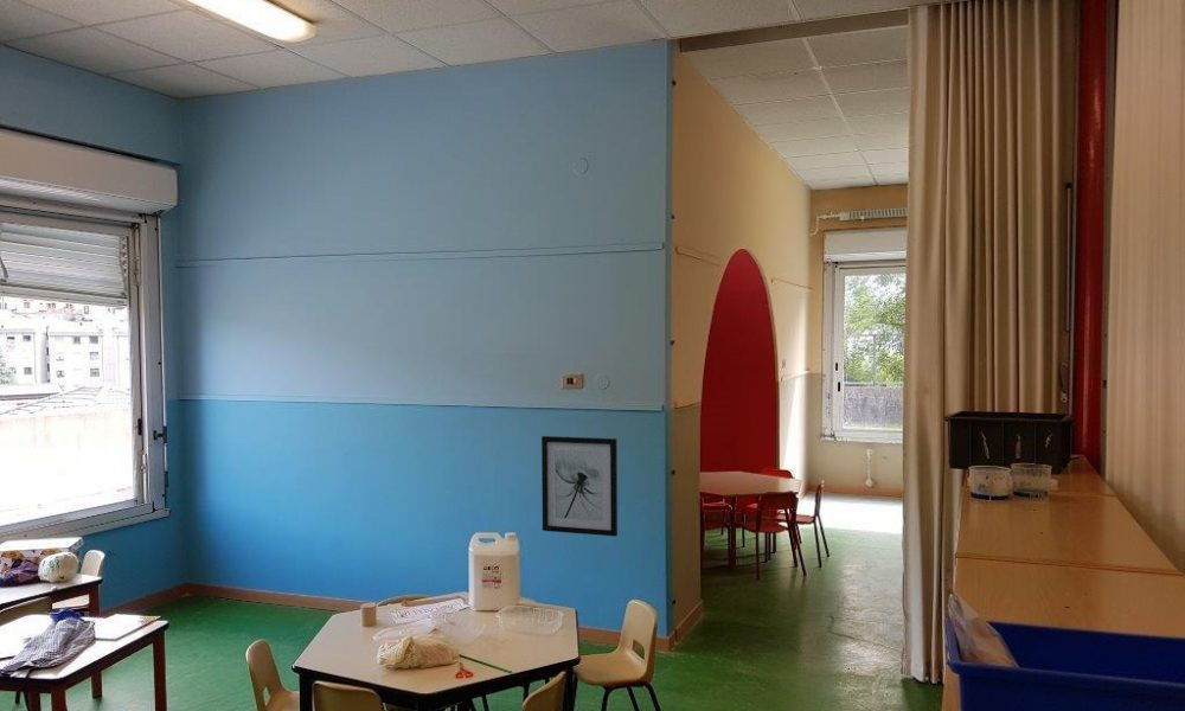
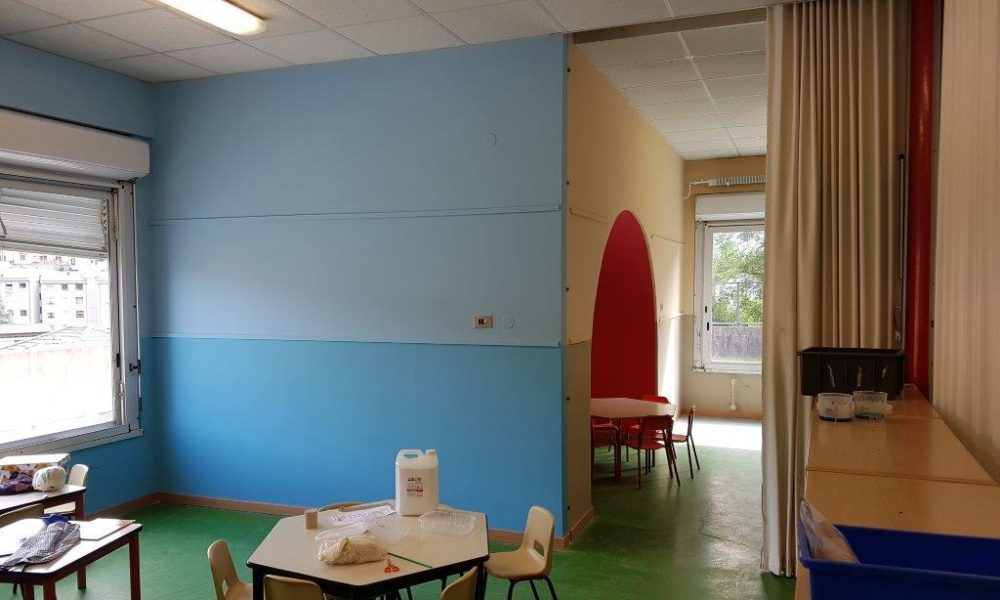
- wall art [540,435,619,538]
